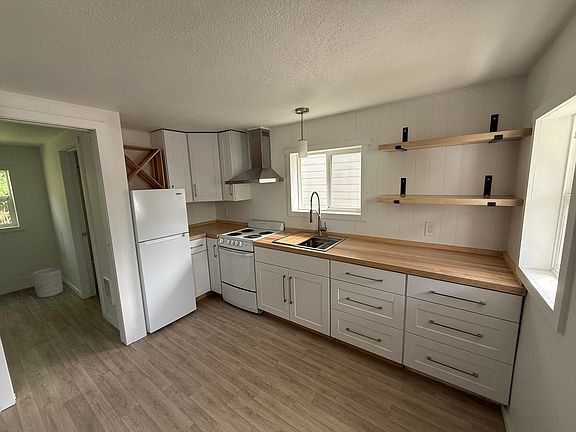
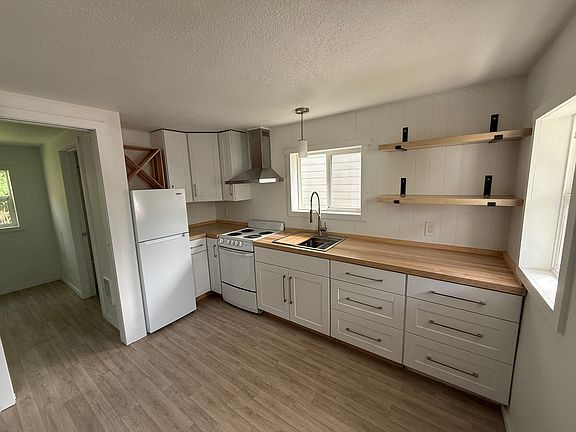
- waste bin [31,267,64,298]
